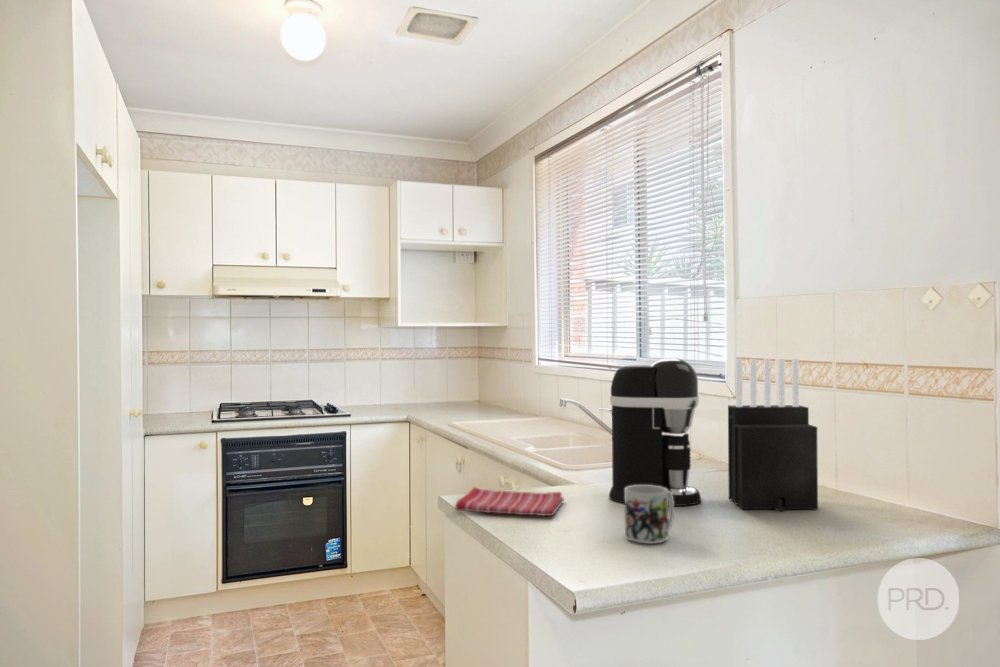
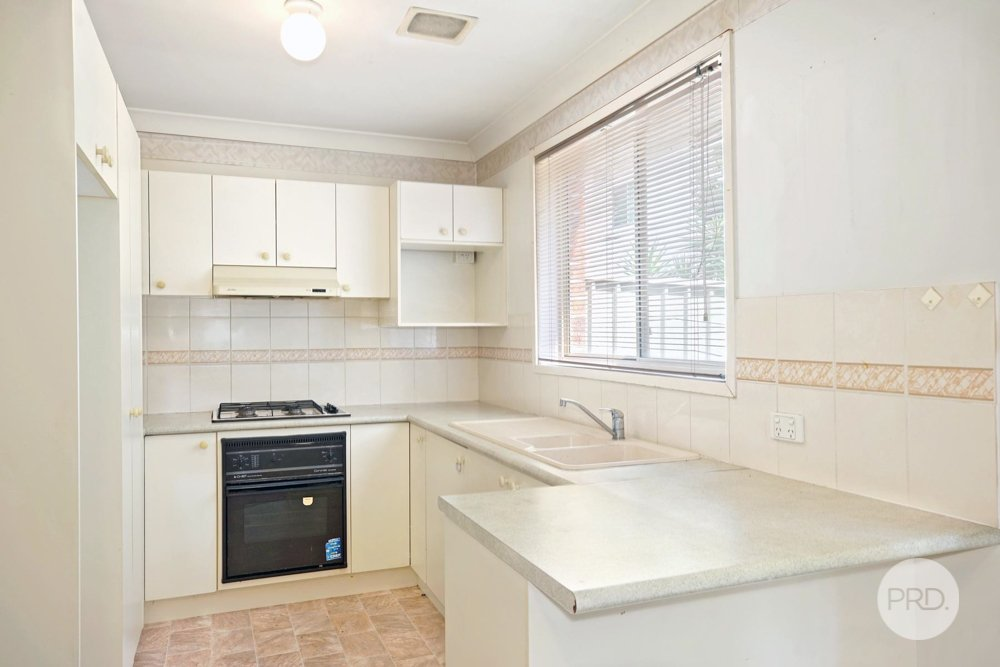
- coffee maker [608,358,702,507]
- knife block [727,357,819,513]
- mug [624,485,675,545]
- dish towel [454,486,565,517]
